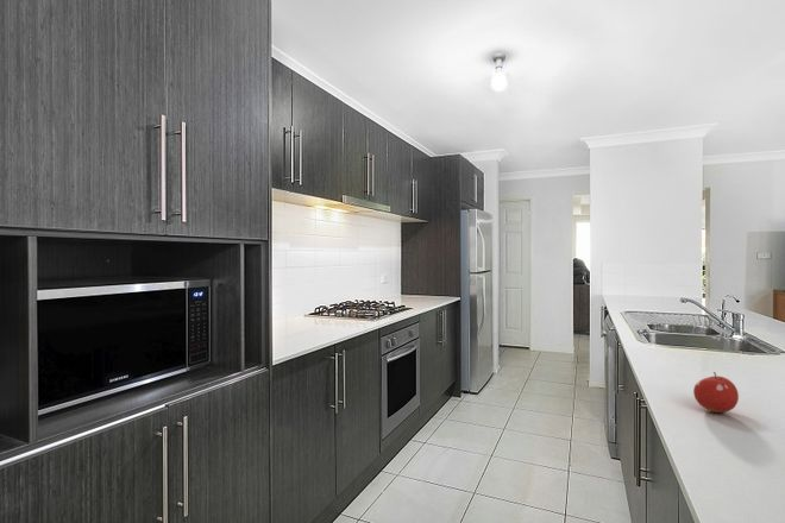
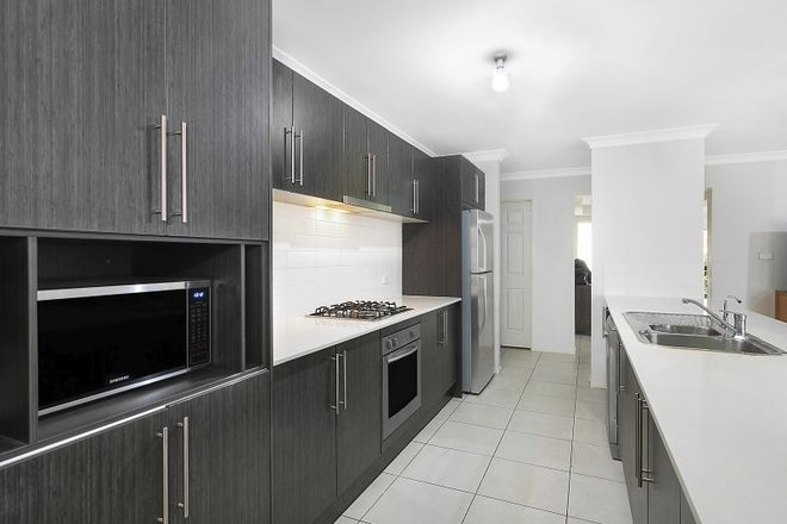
- fruit [692,371,740,414]
